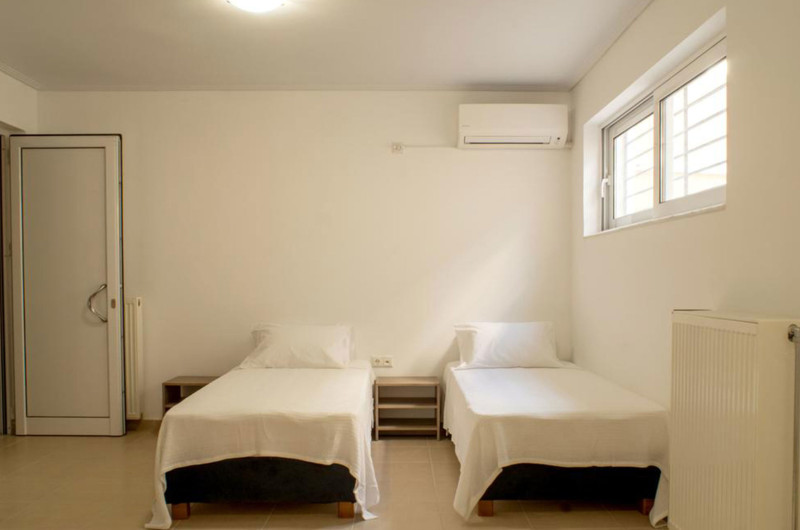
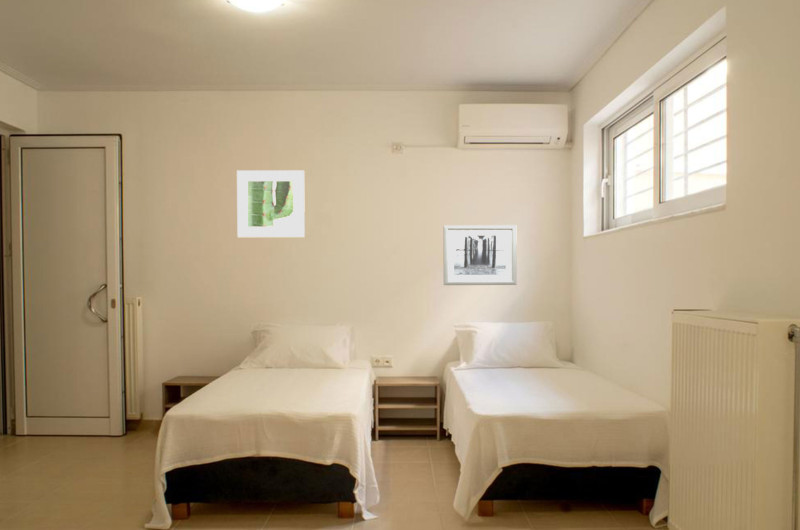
+ wall art [443,224,518,286]
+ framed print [236,169,306,238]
